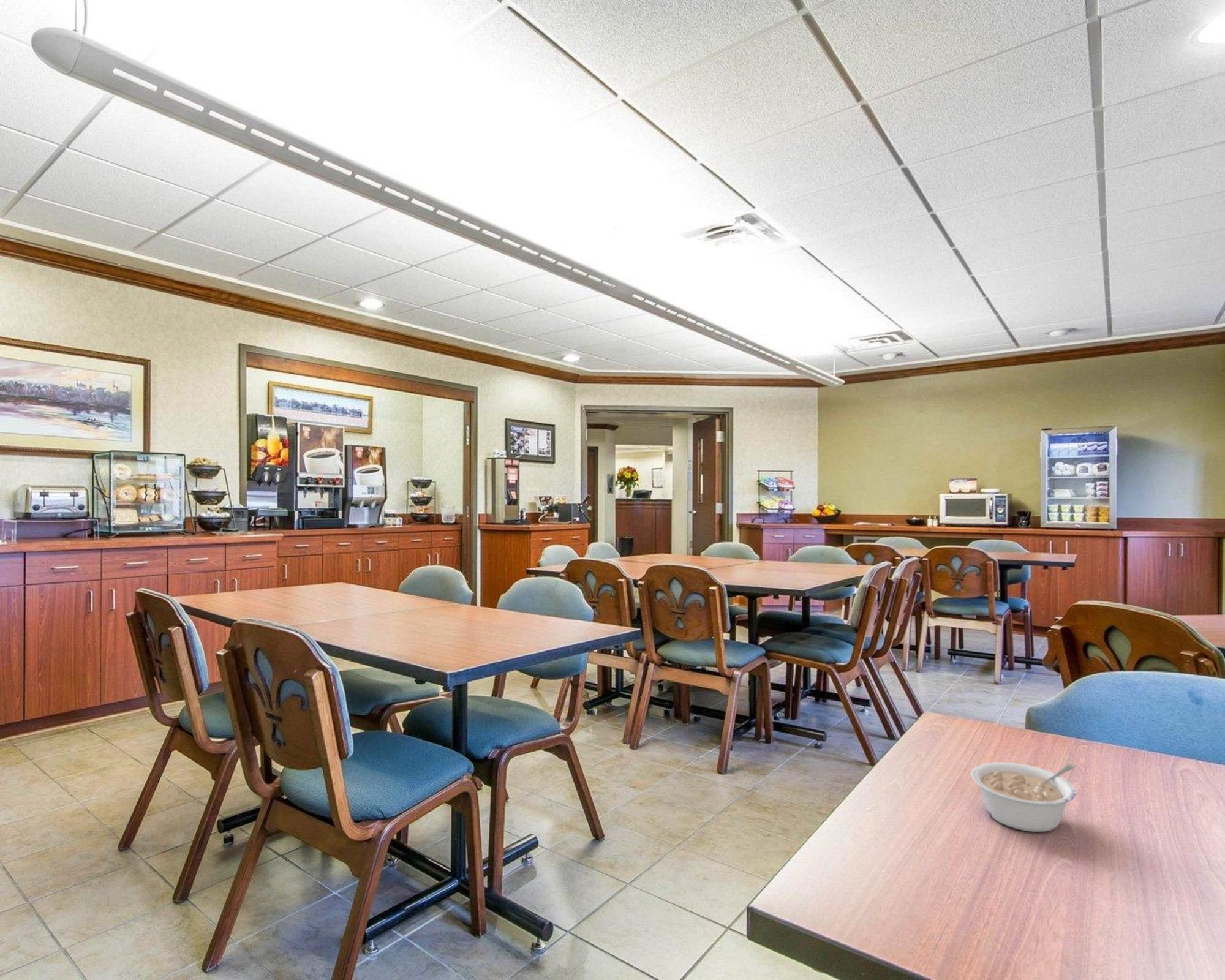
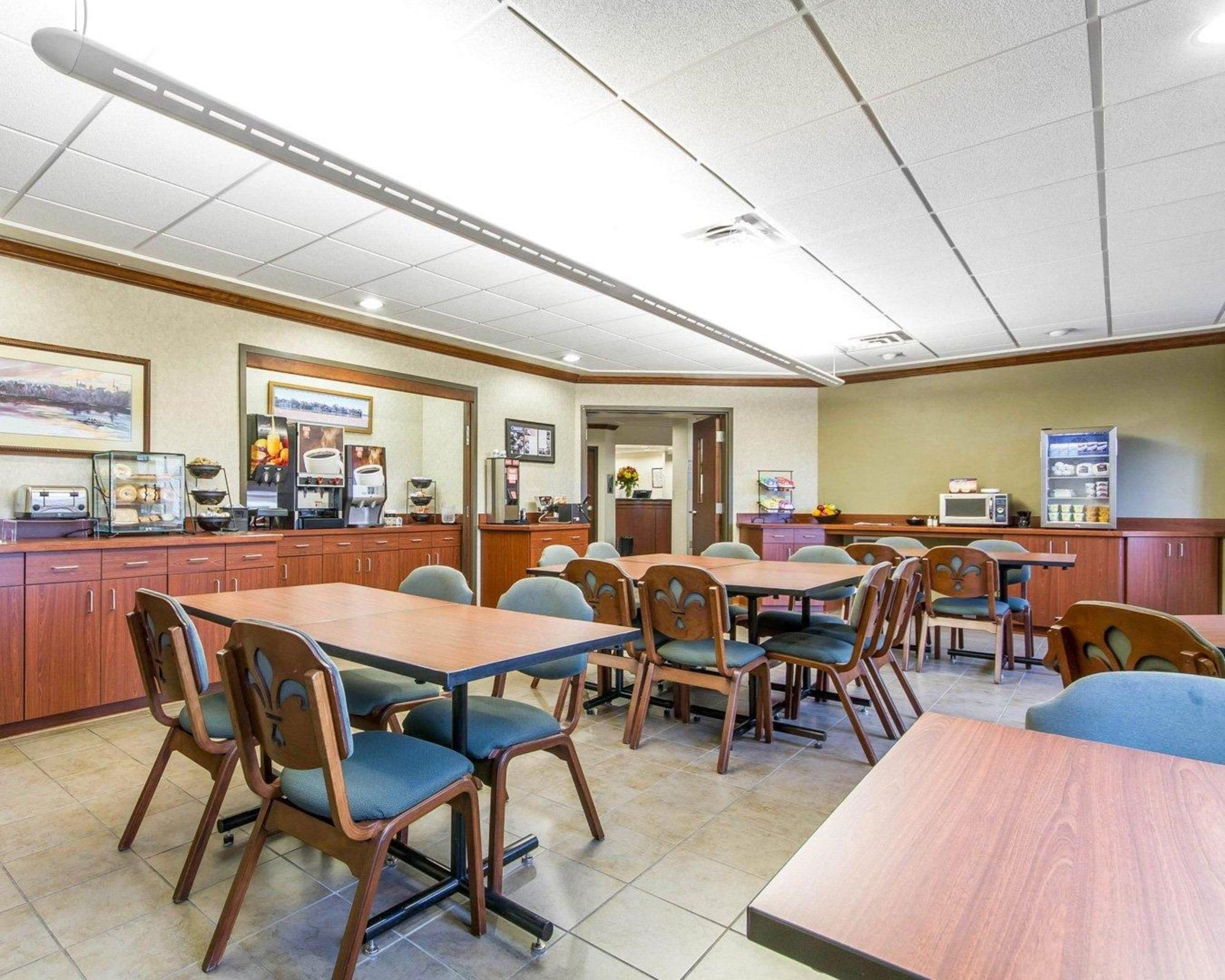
- legume [971,761,1077,832]
